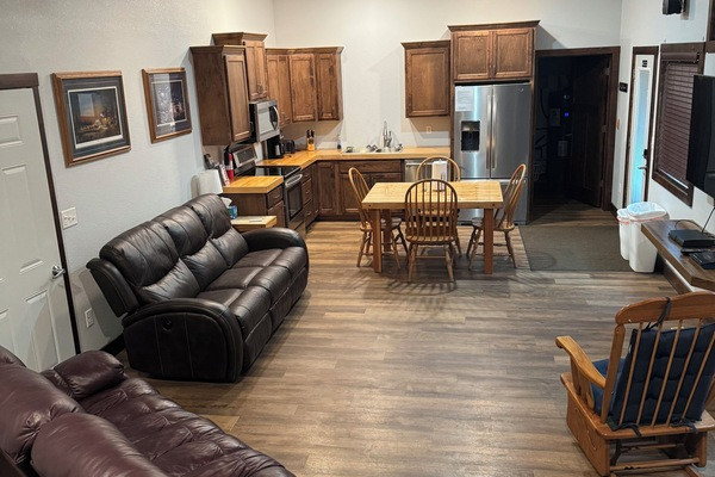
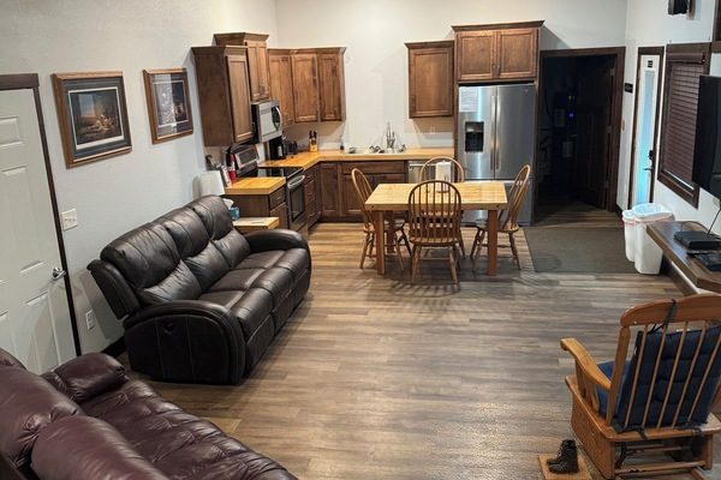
+ boots [537,438,594,480]
